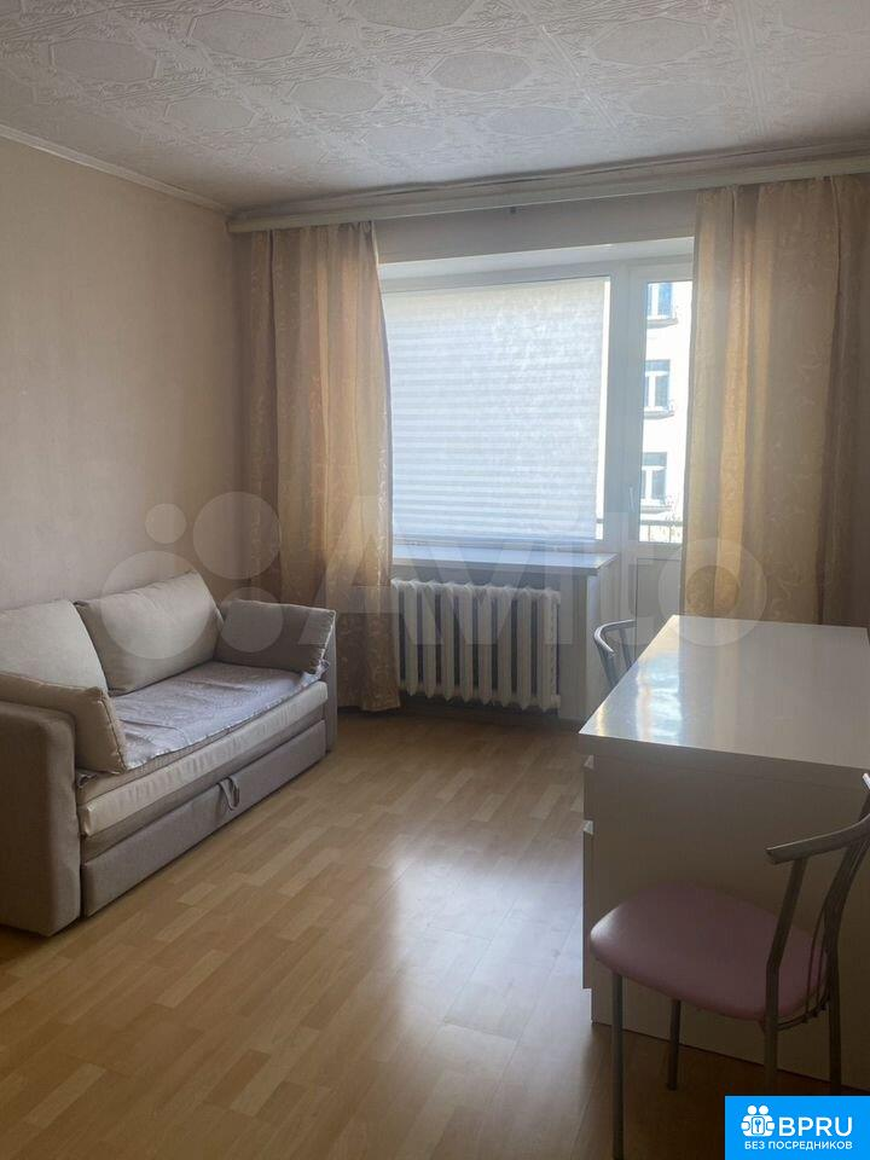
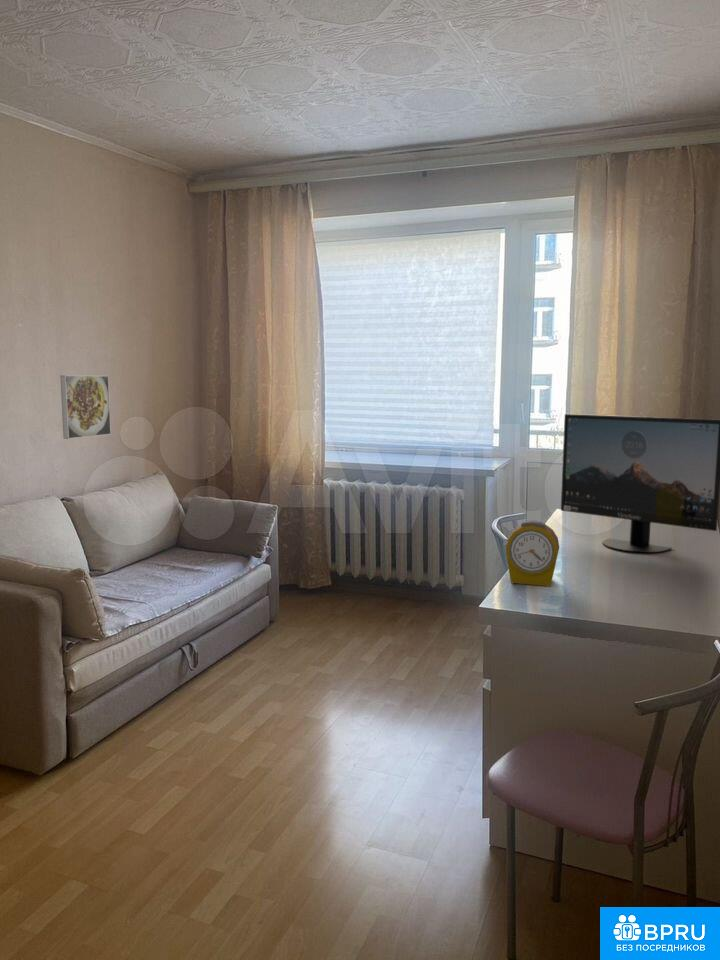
+ monitor [560,413,720,554]
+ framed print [59,374,112,440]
+ alarm clock [505,519,560,587]
